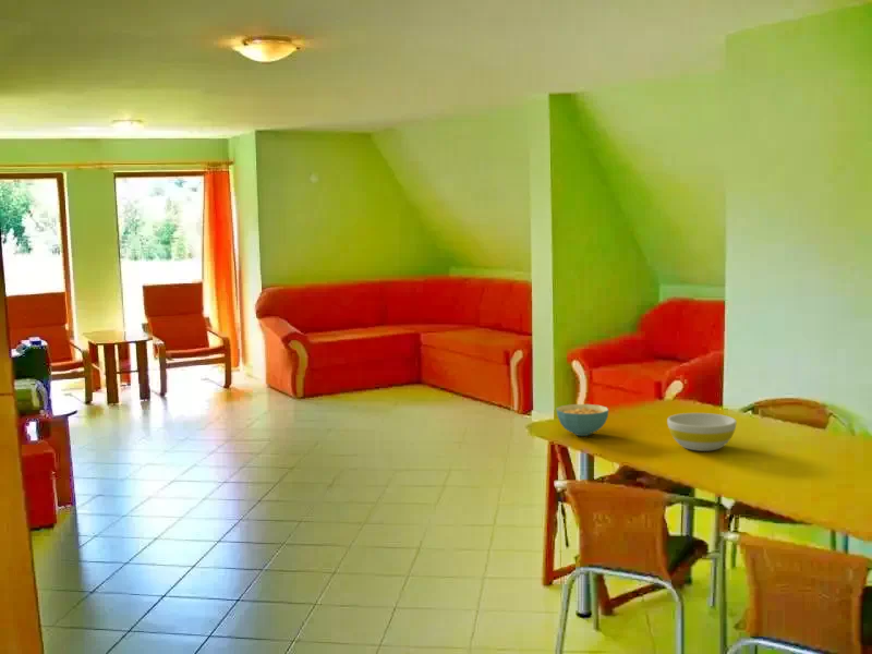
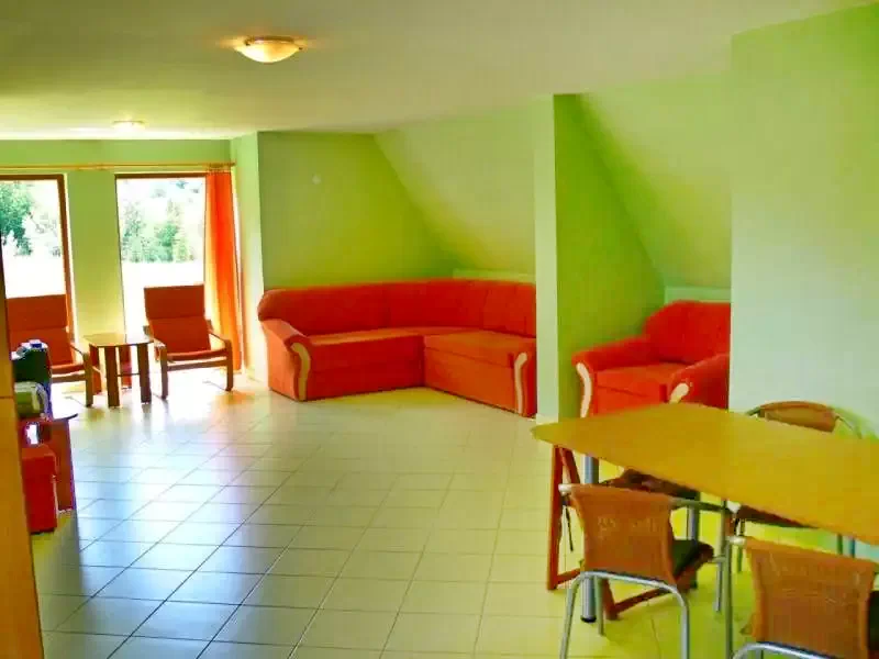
- bowl [666,412,738,452]
- cereal bowl [556,403,609,437]
